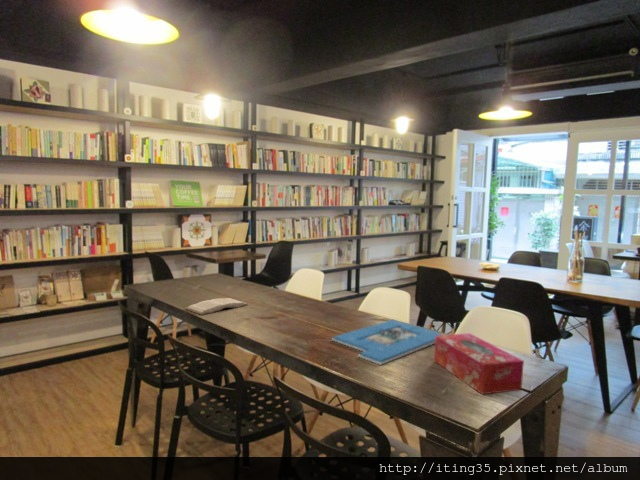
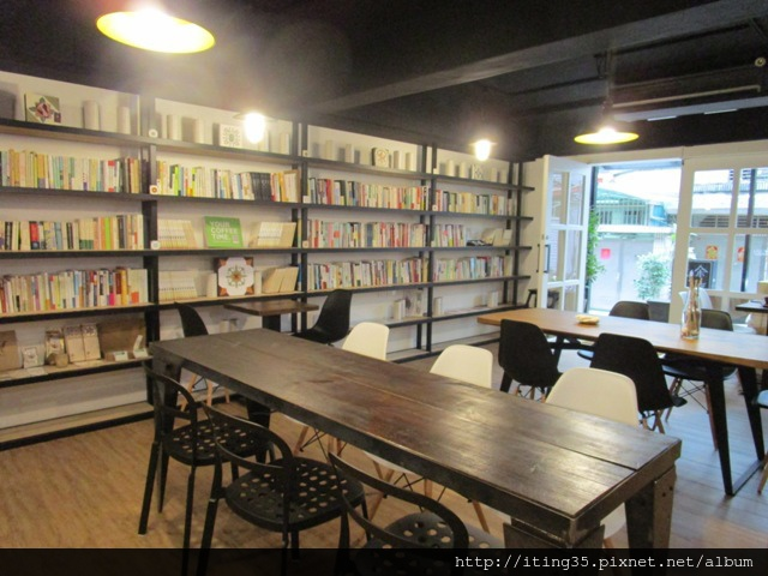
- tissue box [433,332,525,395]
- book [185,297,249,316]
- board game [331,319,442,366]
